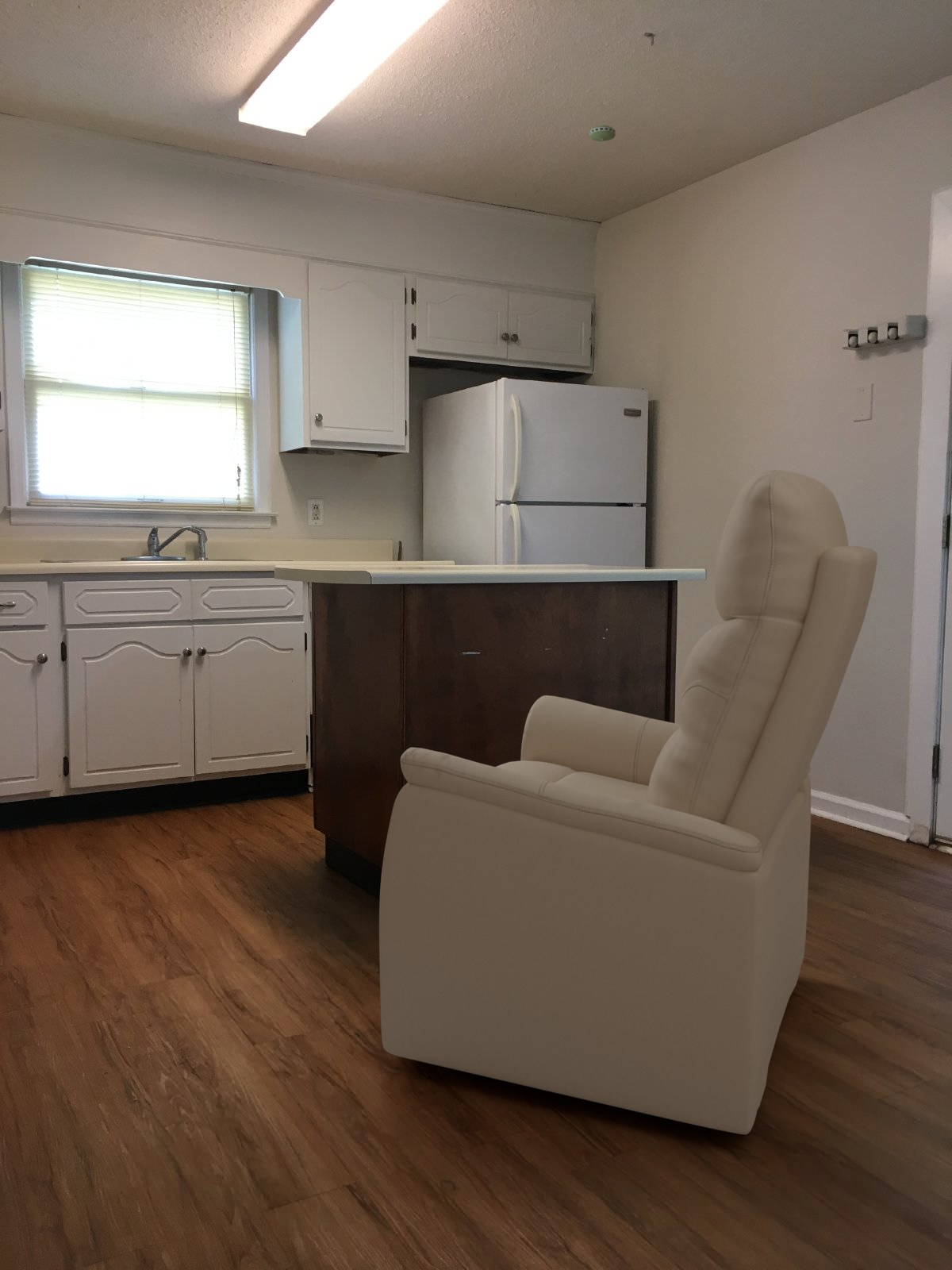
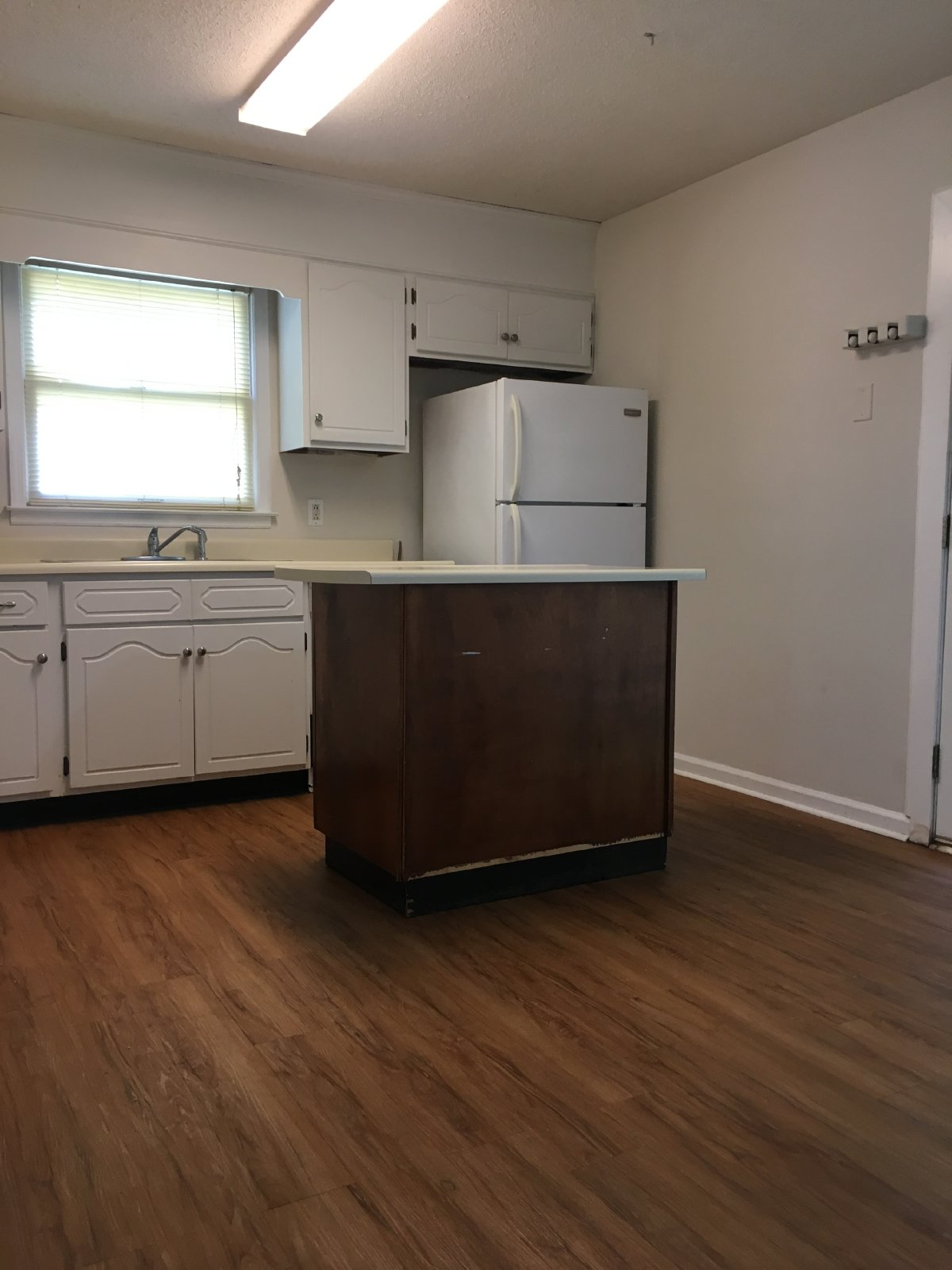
- chair [378,469,878,1135]
- smoke detector [589,124,616,142]
